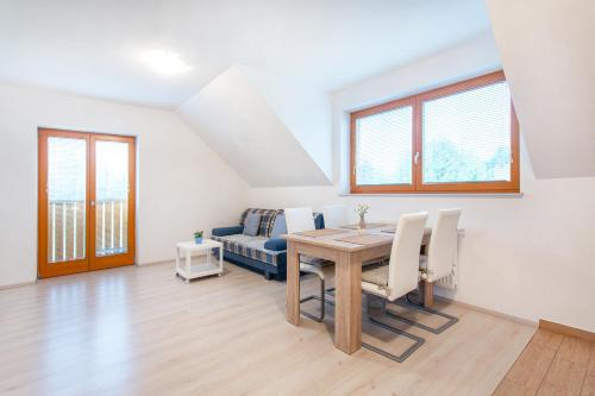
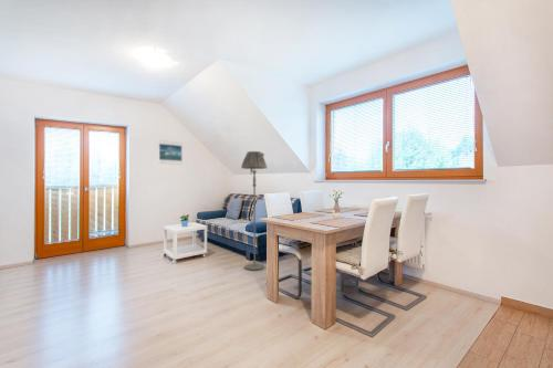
+ floor lamp [240,150,269,272]
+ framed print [158,139,184,166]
